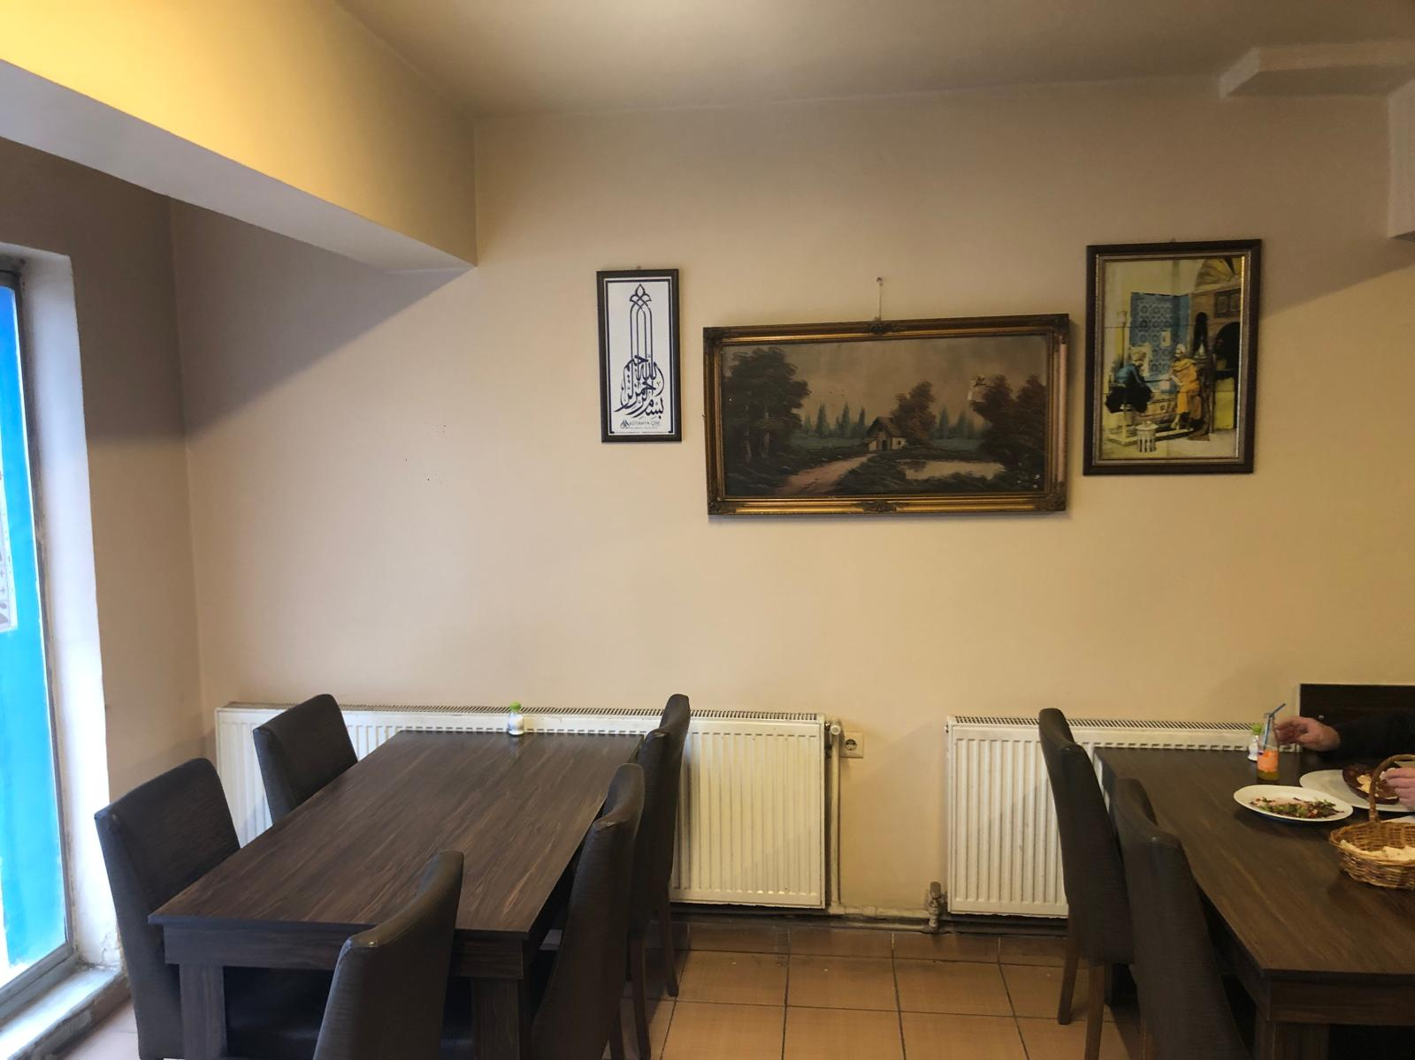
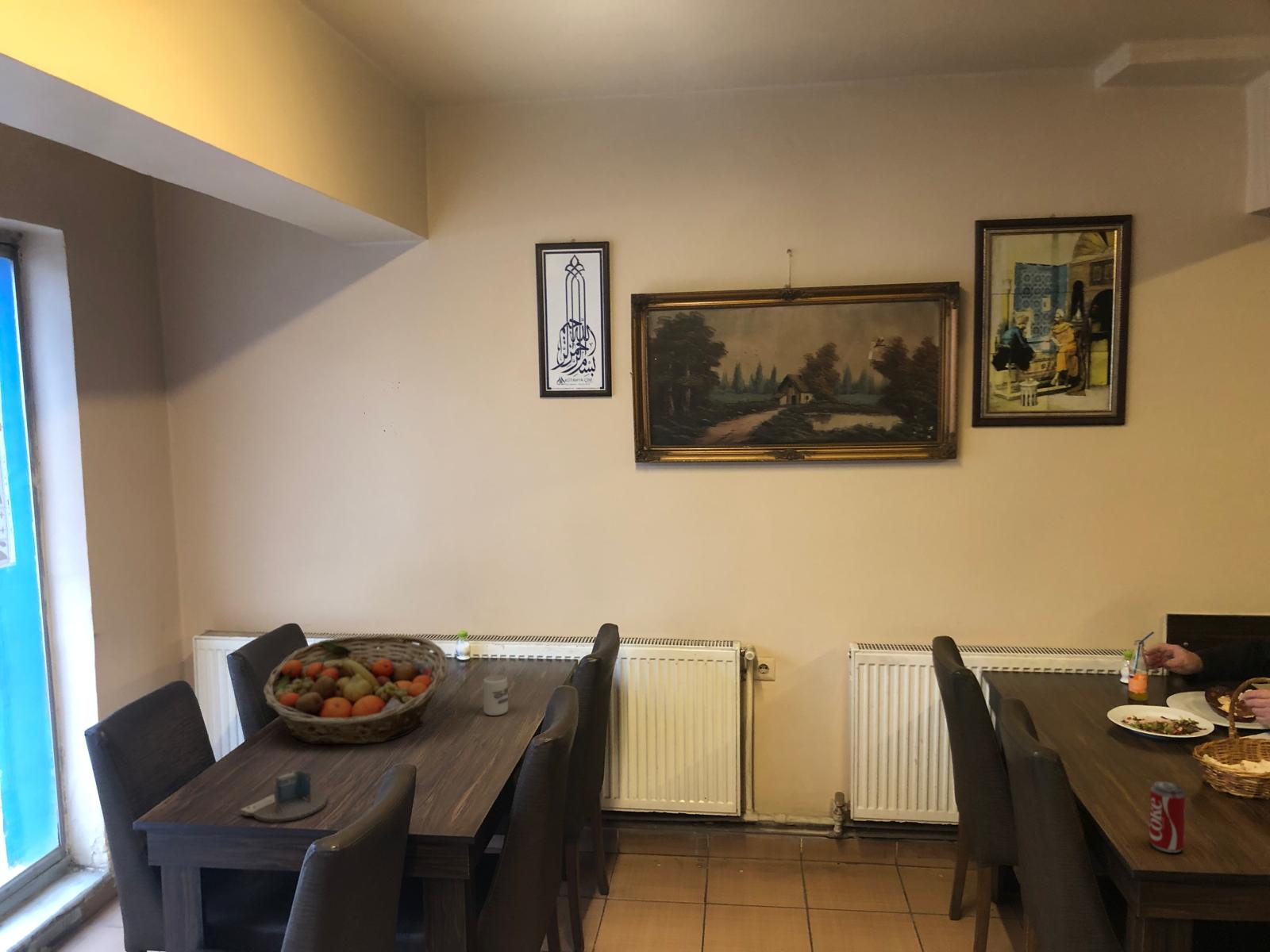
+ fruit basket [263,634,448,745]
+ beverage can [1149,781,1187,854]
+ napkin holder [239,769,328,823]
+ cup [483,674,509,716]
